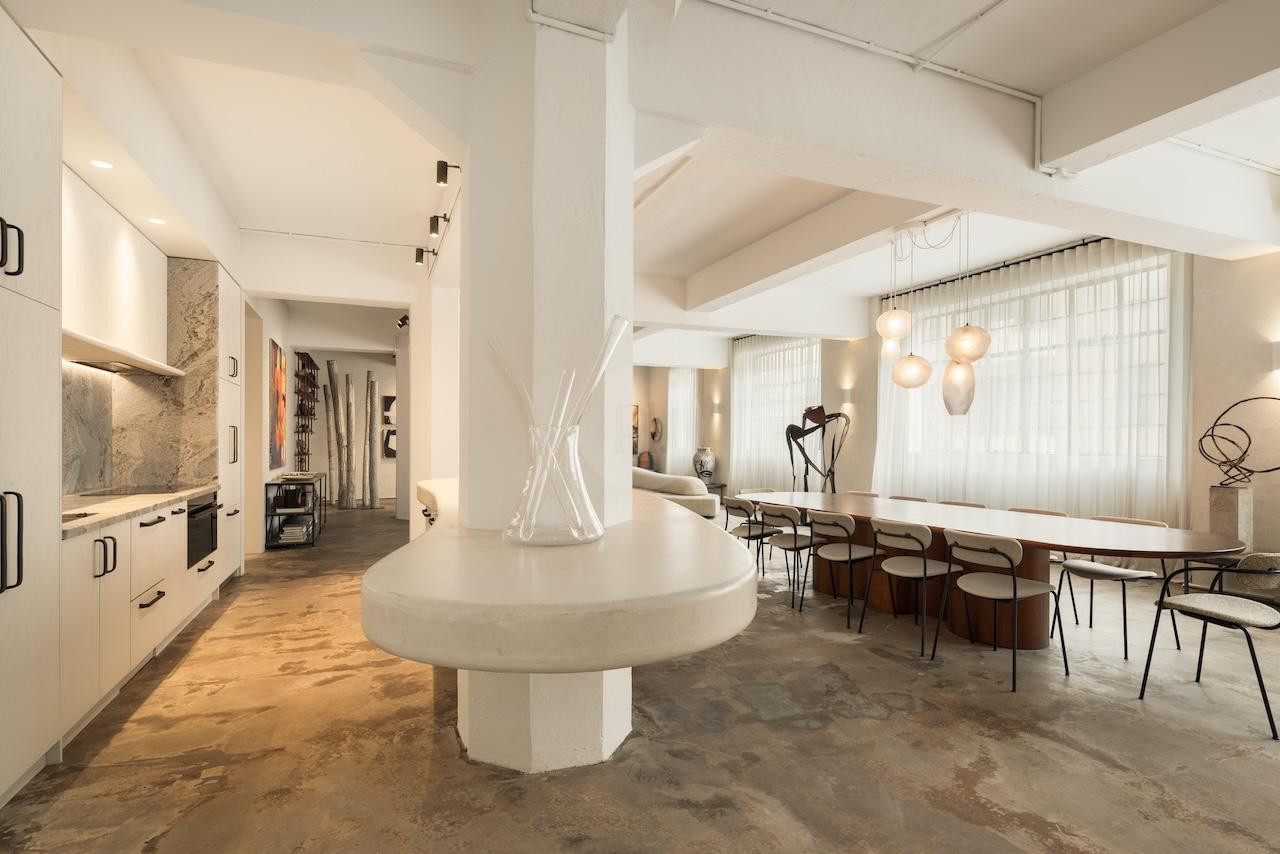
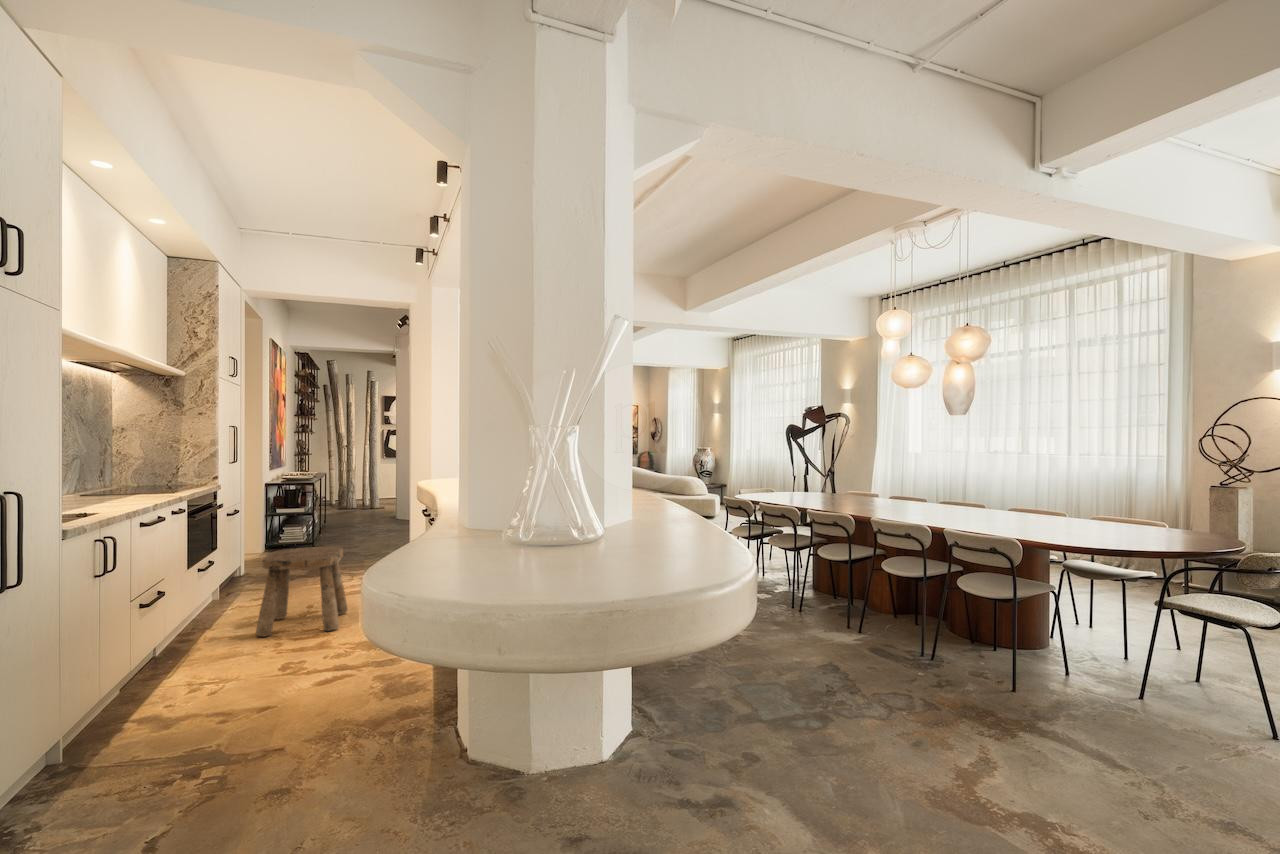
+ stool [255,546,349,638]
